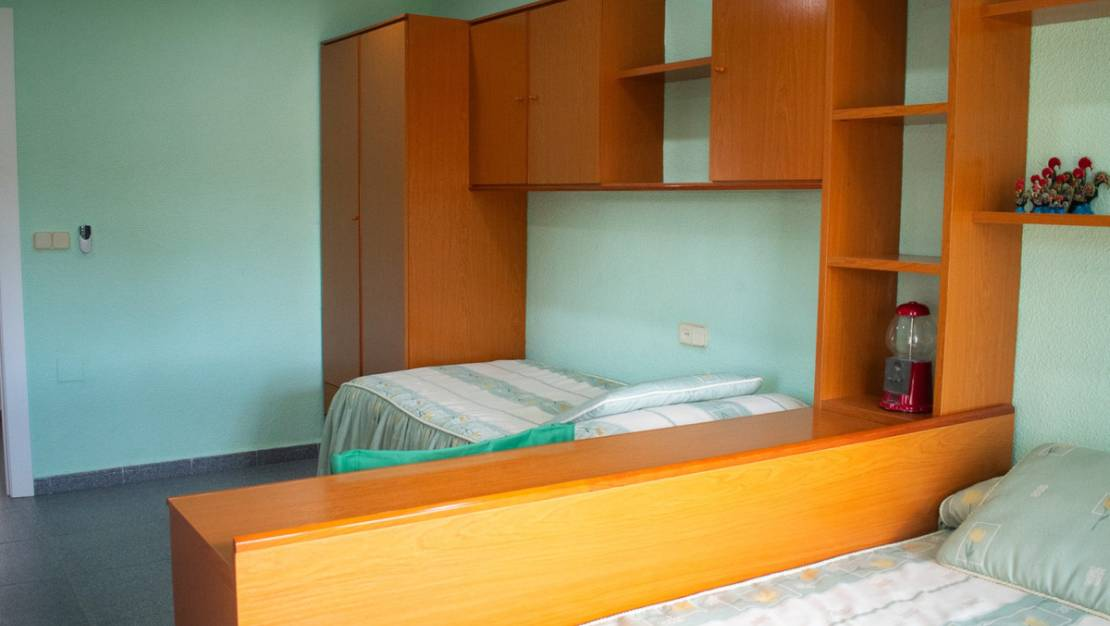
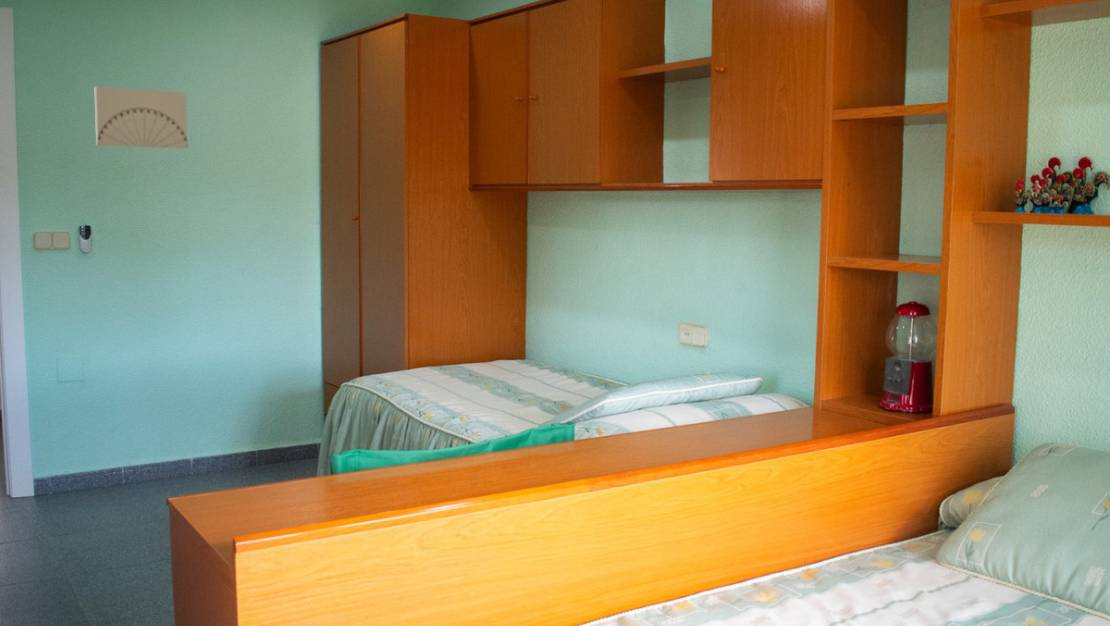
+ wall art [93,86,189,150]
